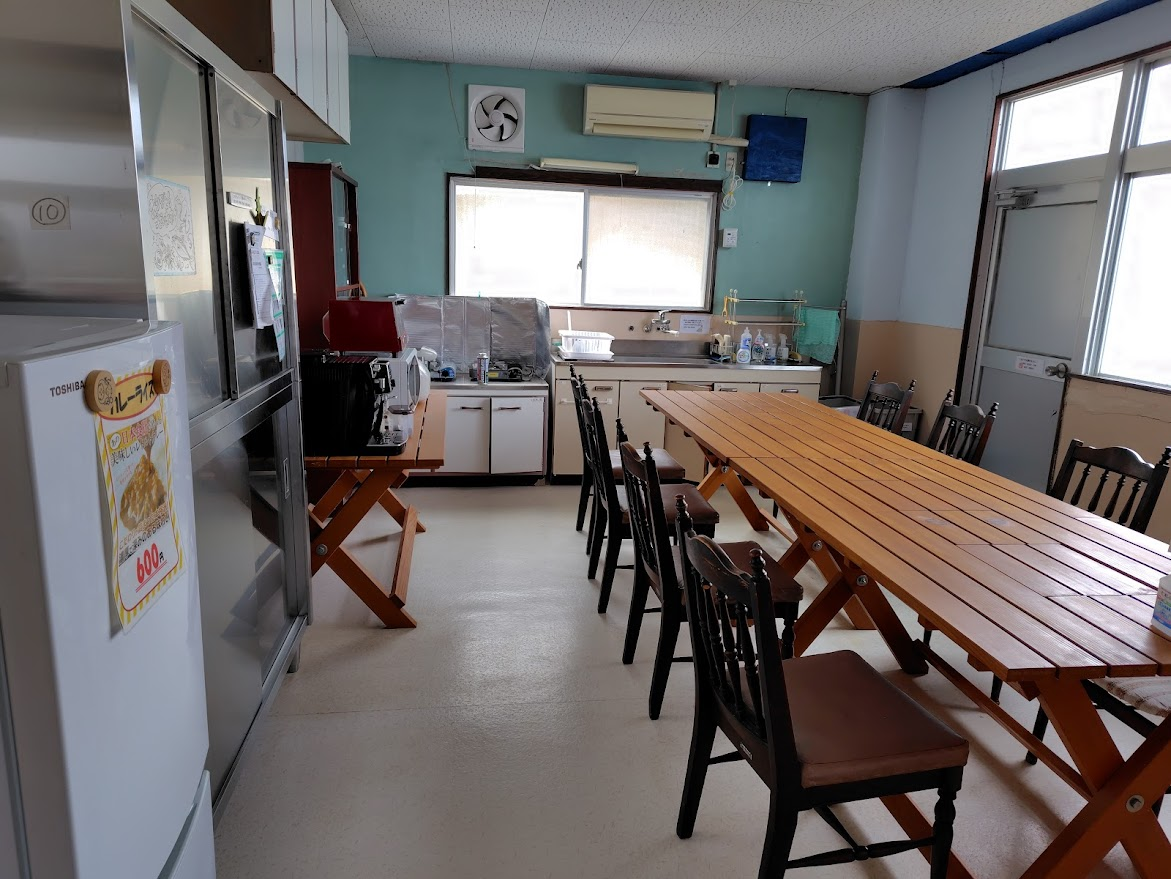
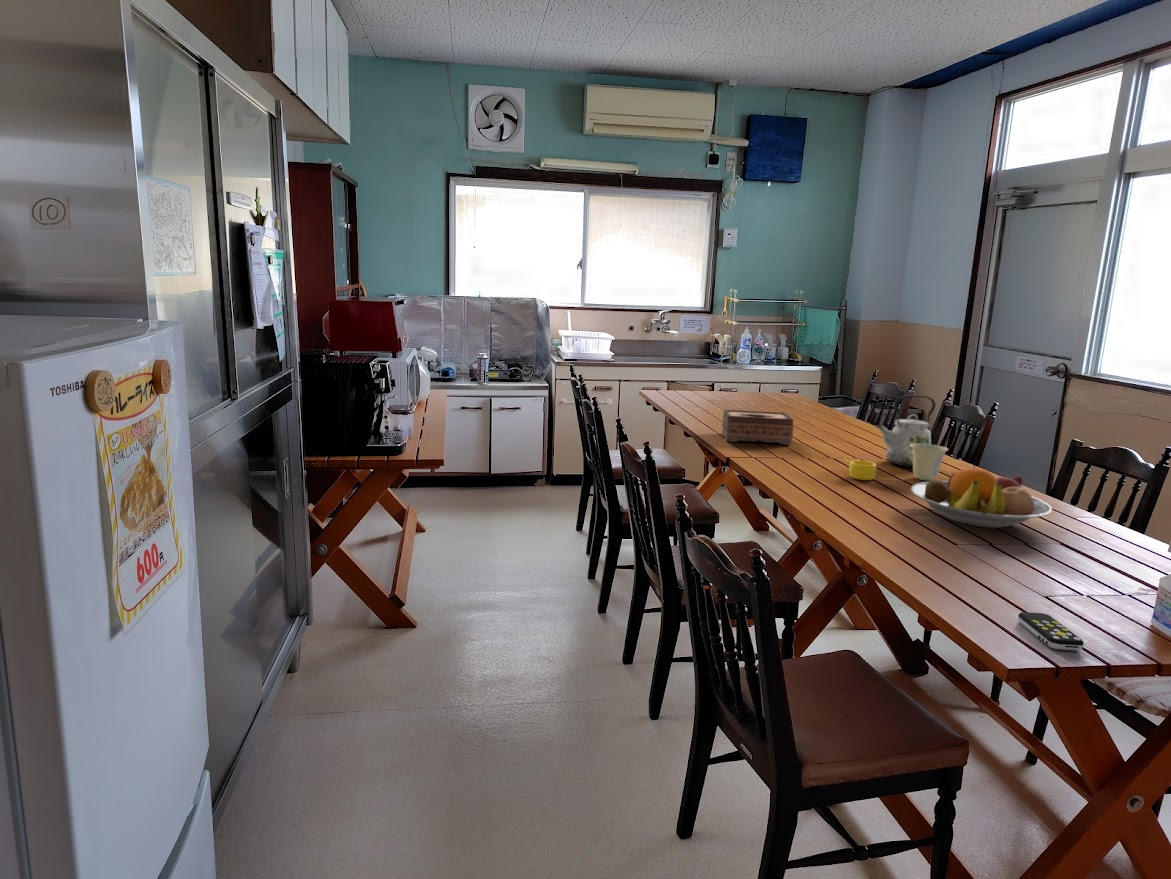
+ fruit bowl [910,465,1053,529]
+ cup [908,443,949,482]
+ tissue box [721,409,795,446]
+ cup [848,458,877,481]
+ remote control [1017,611,1085,651]
+ kettle [875,394,937,468]
